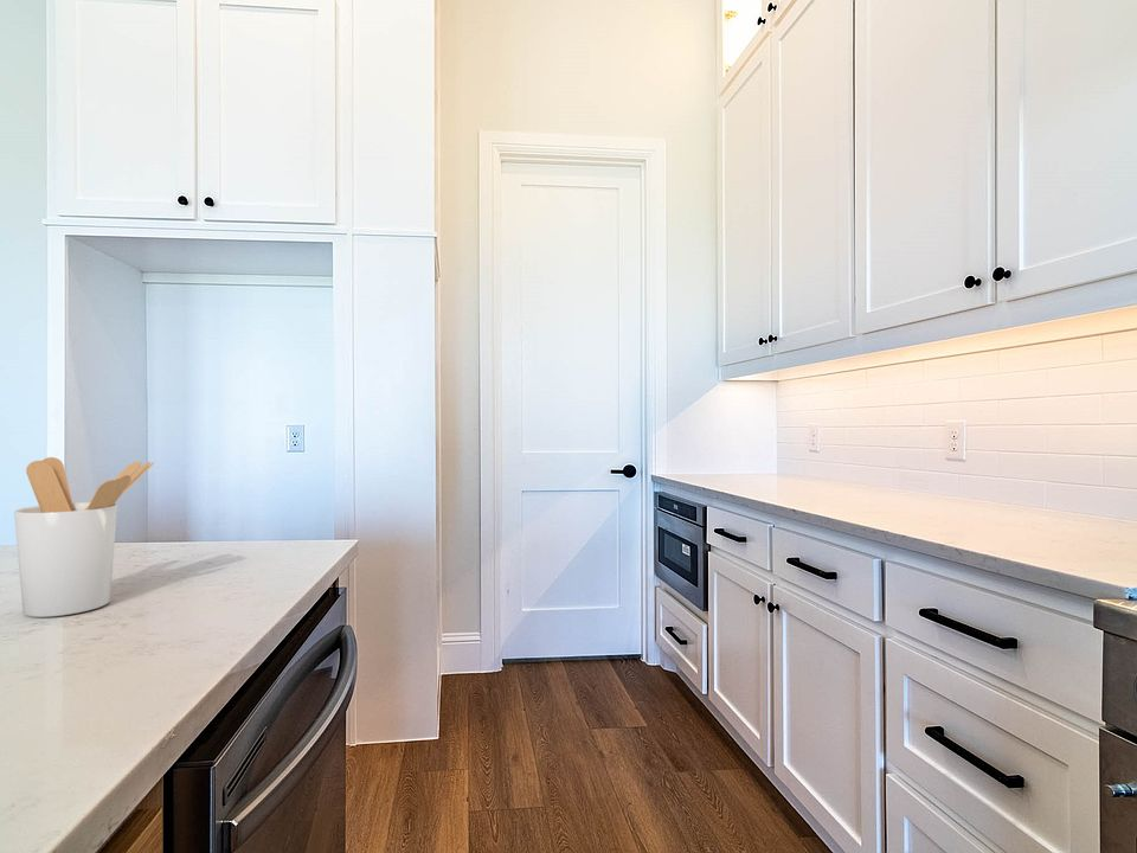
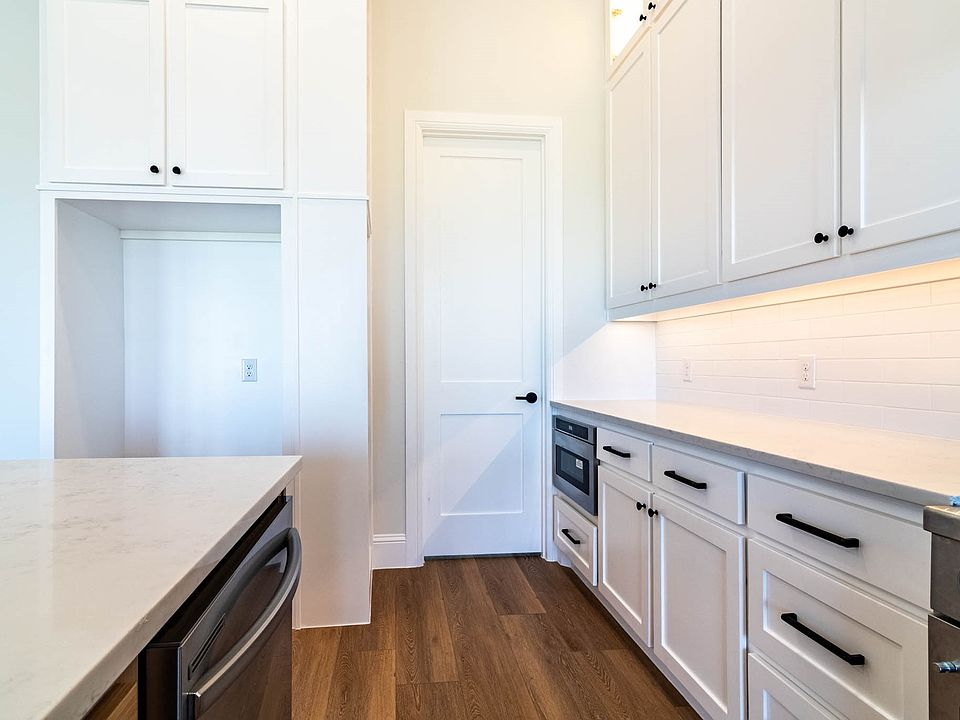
- utensil holder [13,456,155,618]
